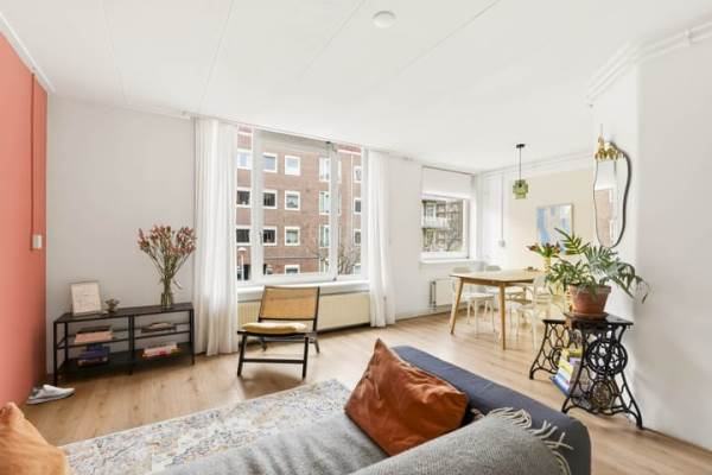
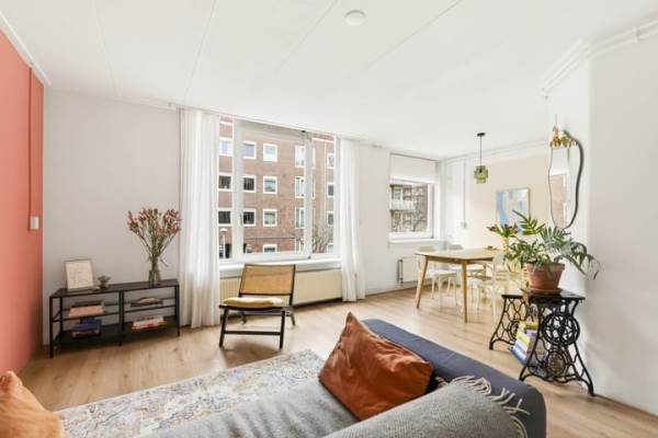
- shoe [26,384,76,405]
